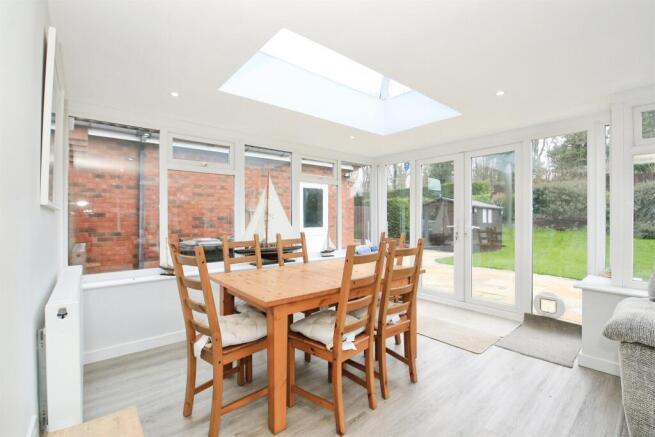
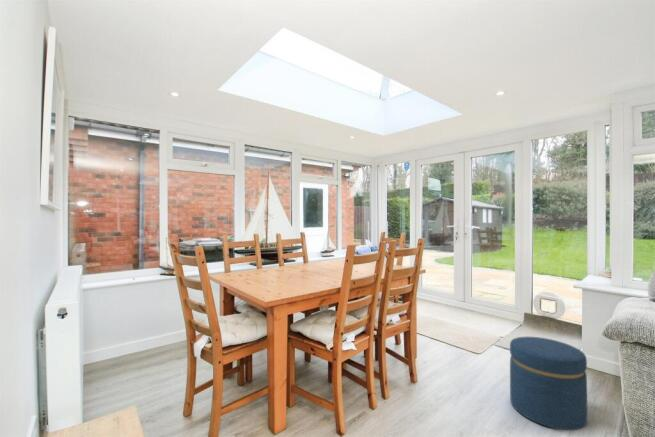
+ ottoman [509,336,588,431]
